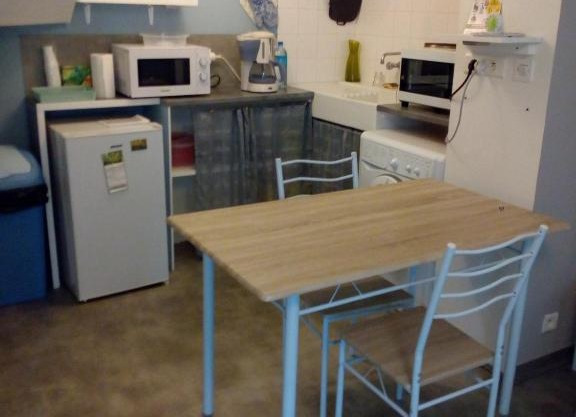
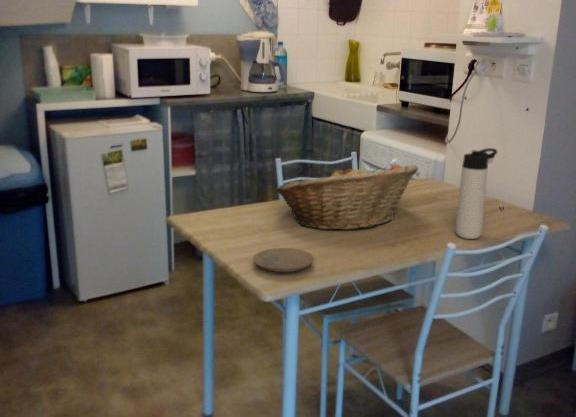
+ plate [252,247,315,273]
+ fruit basket [274,163,420,231]
+ thermos bottle [454,147,498,240]
